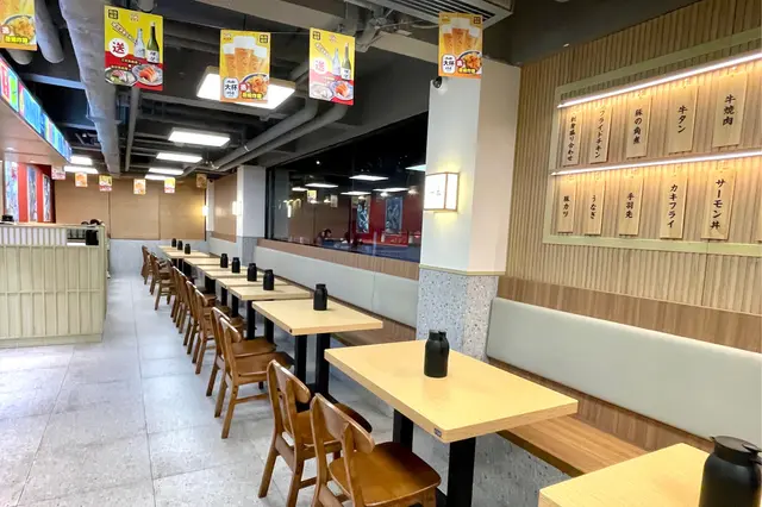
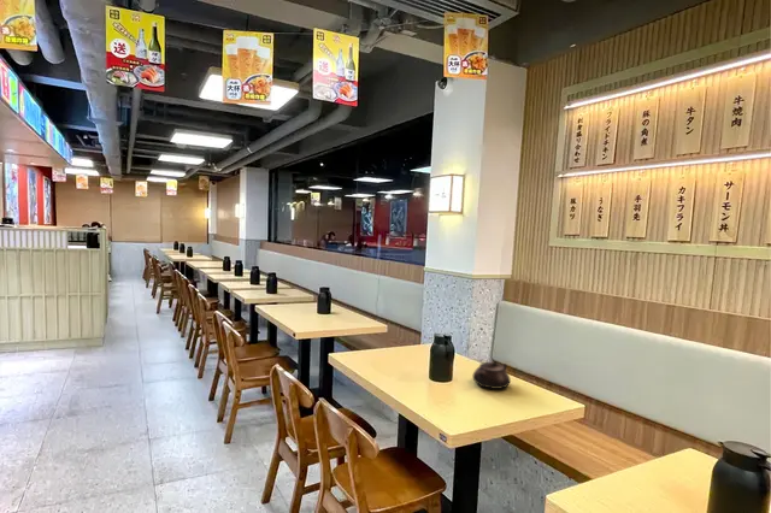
+ teapot [471,361,512,390]
